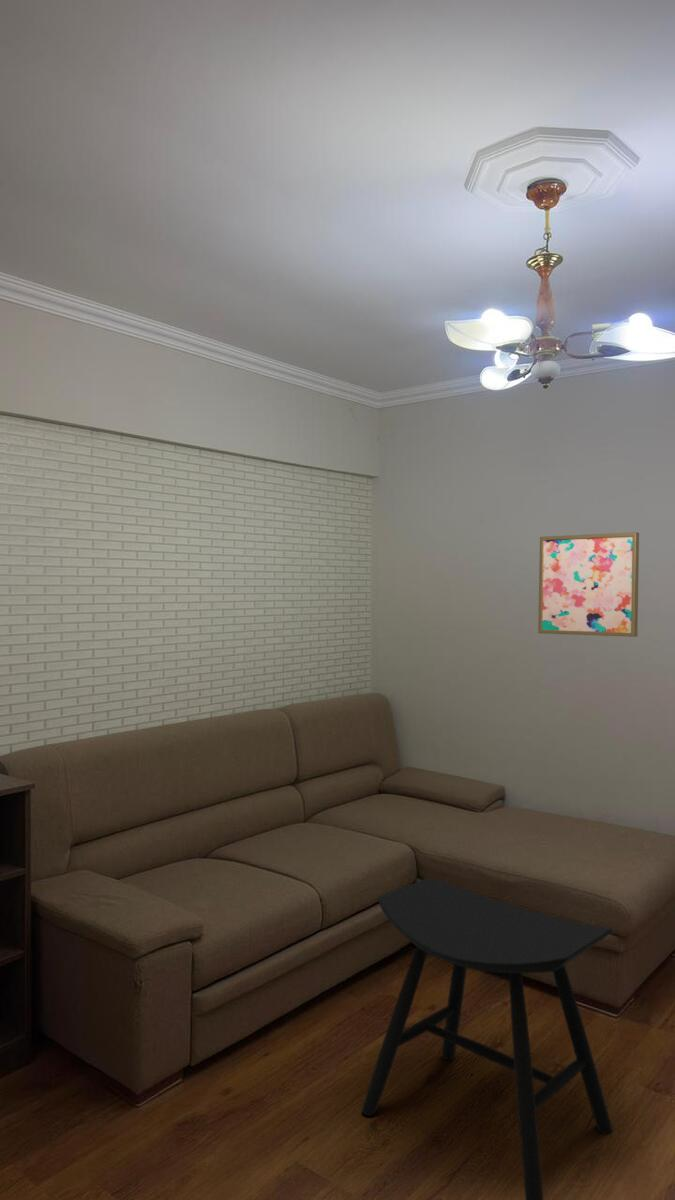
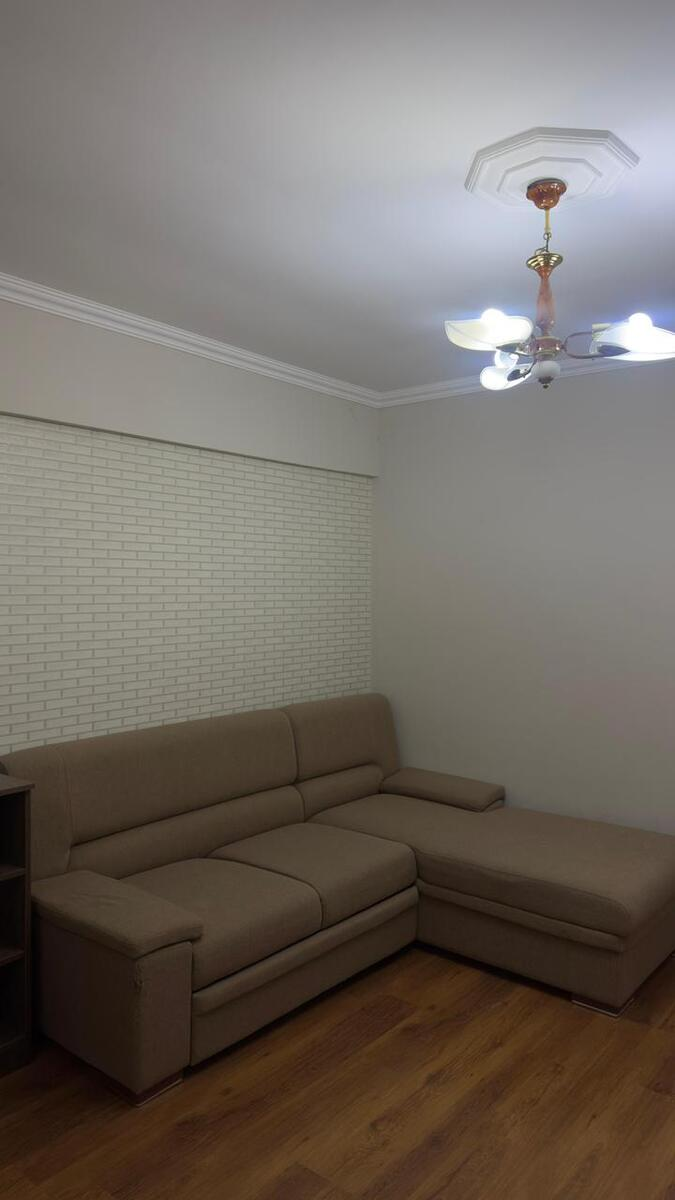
- wall art [537,531,640,638]
- stool [360,876,614,1200]
